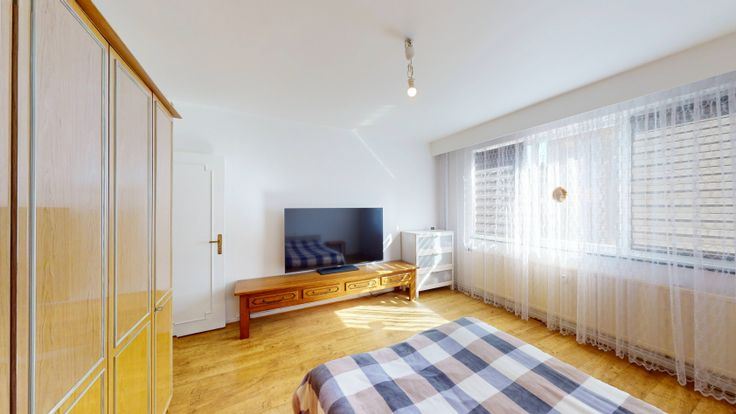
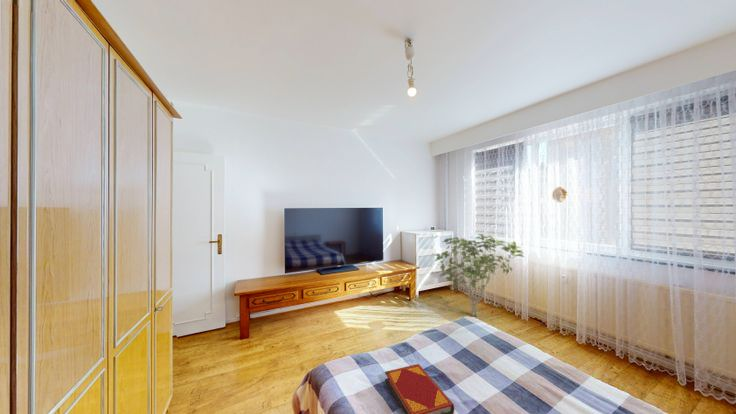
+ hardback book [384,363,455,414]
+ shrub [434,233,525,317]
